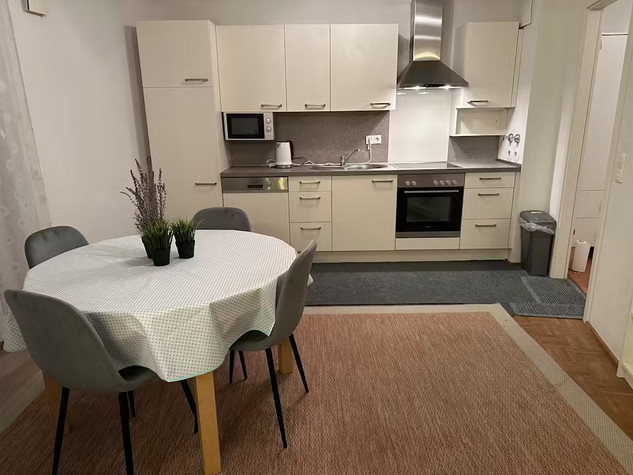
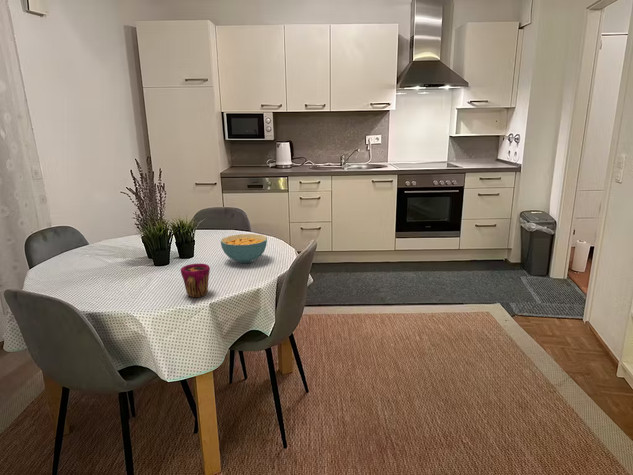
+ cereal bowl [220,233,268,264]
+ cup [180,263,211,299]
